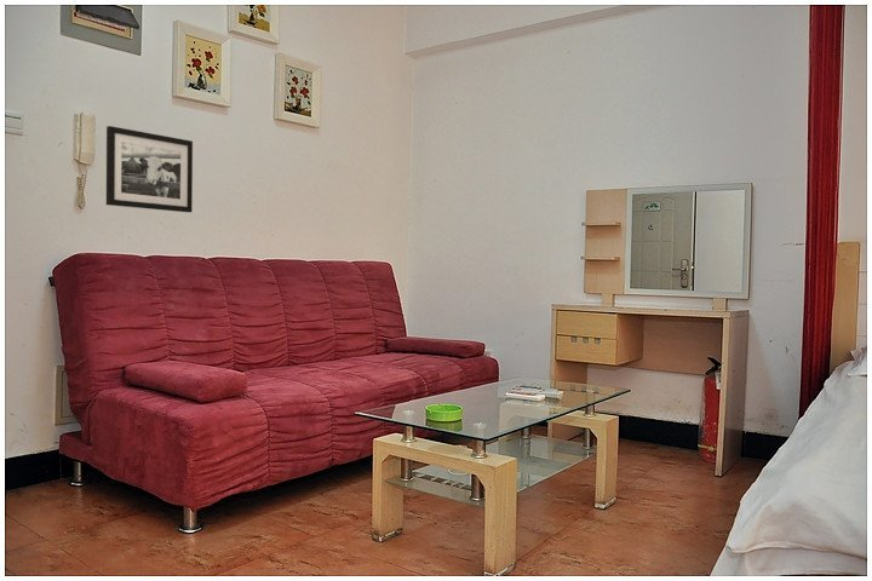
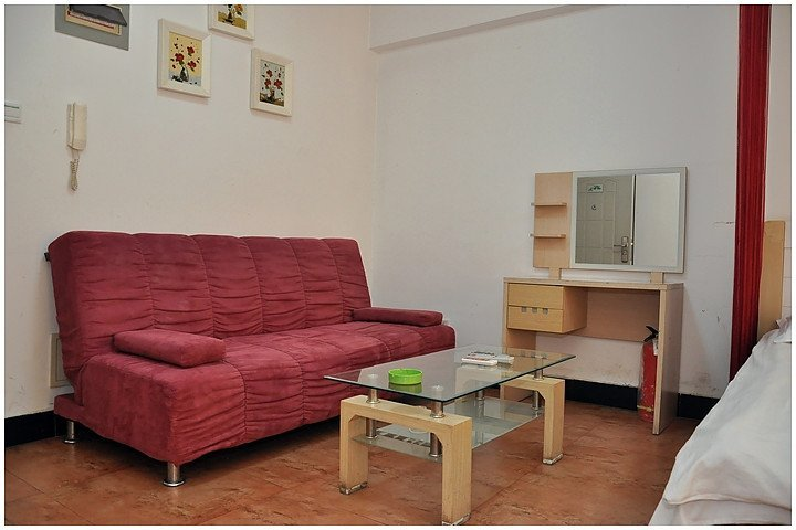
- picture frame [105,125,194,213]
